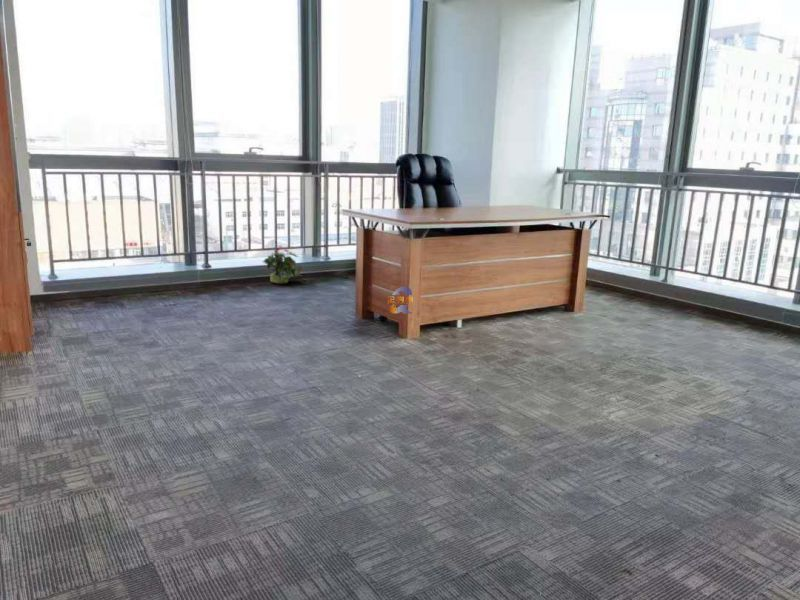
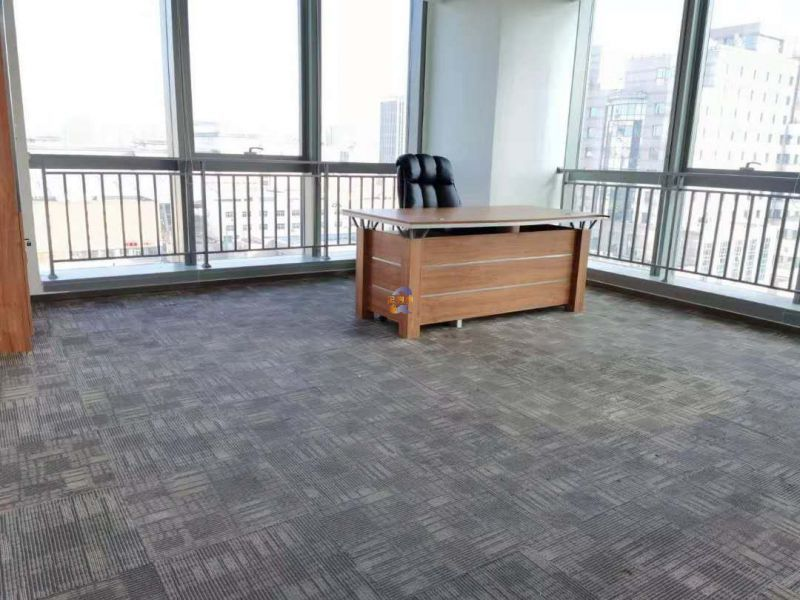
- potted plant [262,244,303,284]
